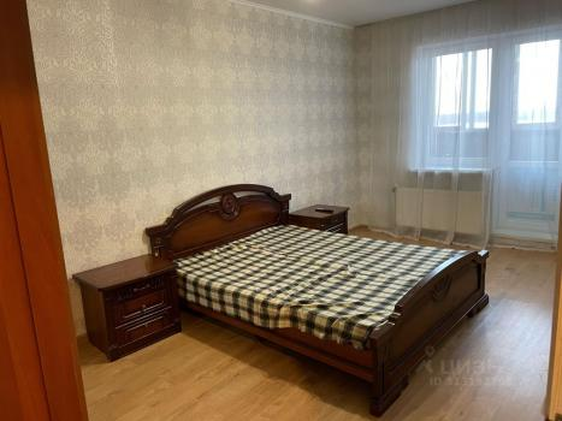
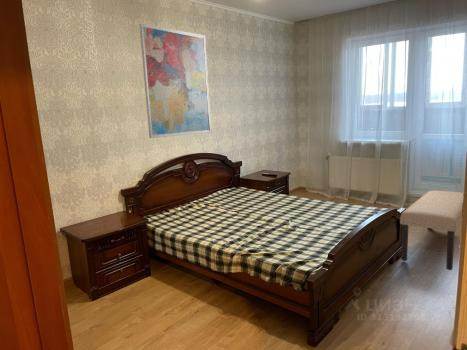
+ wall art [138,23,212,139]
+ bench [399,189,464,271]
